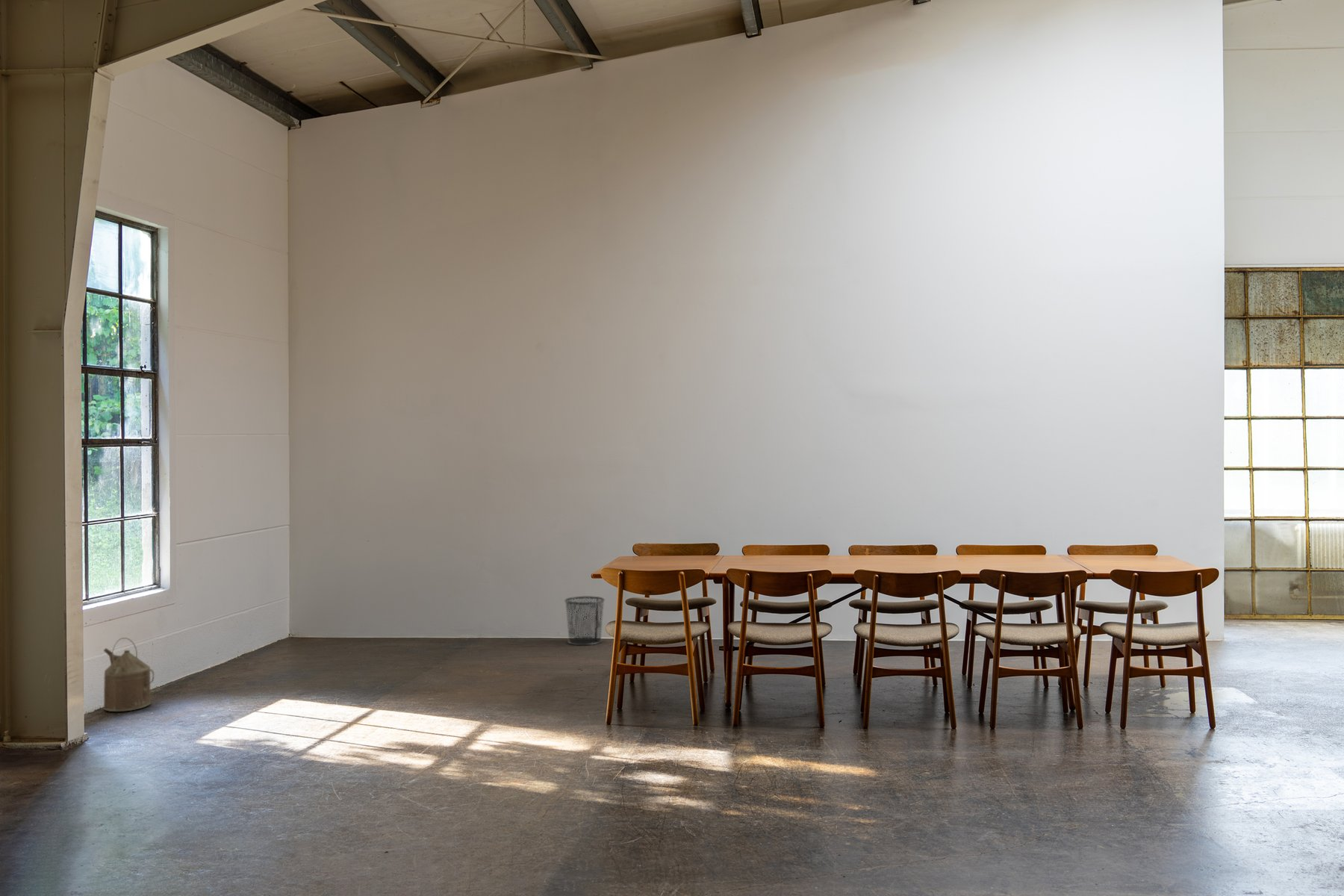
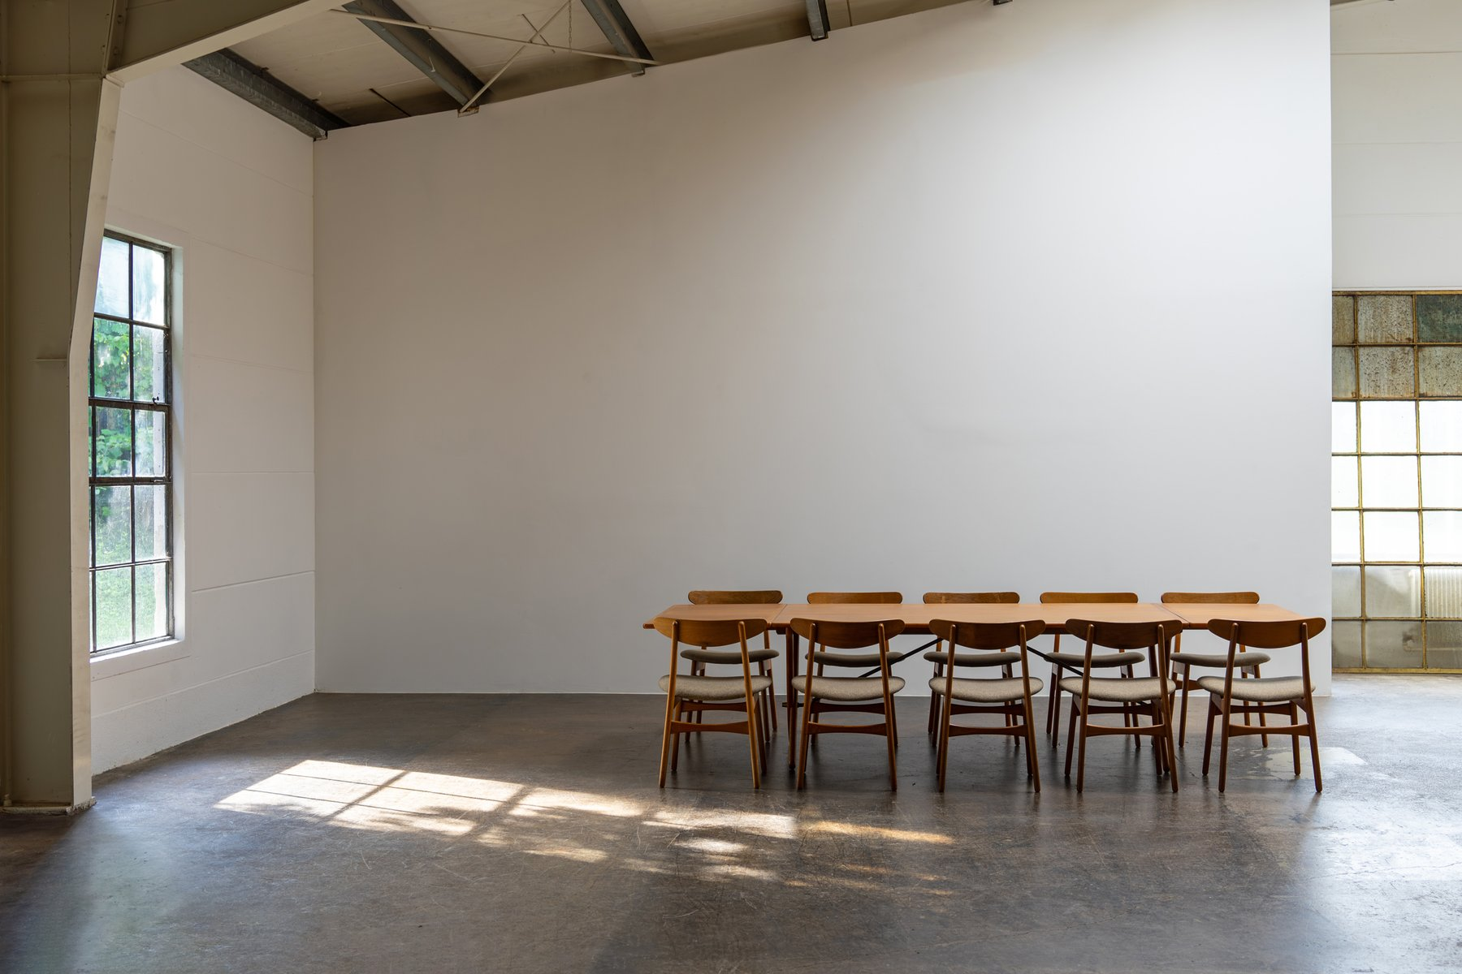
- watering can [103,637,155,712]
- waste bin [564,596,606,647]
